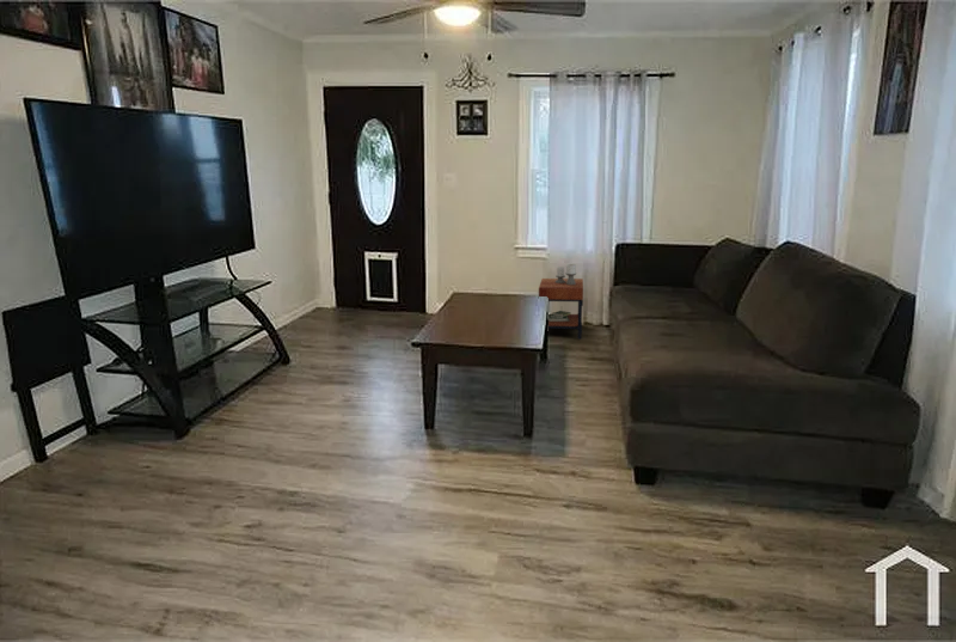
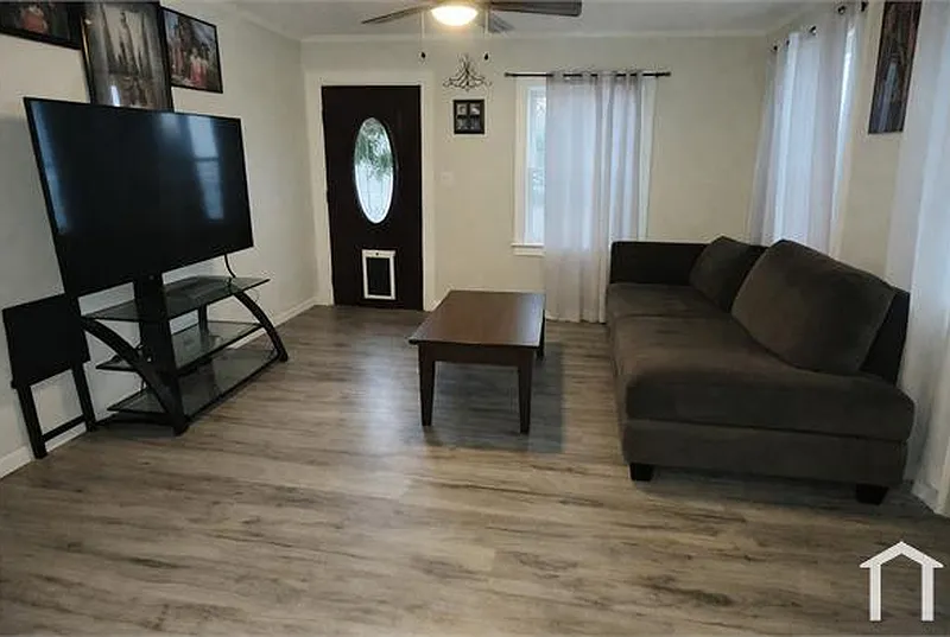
- side table [538,263,584,341]
